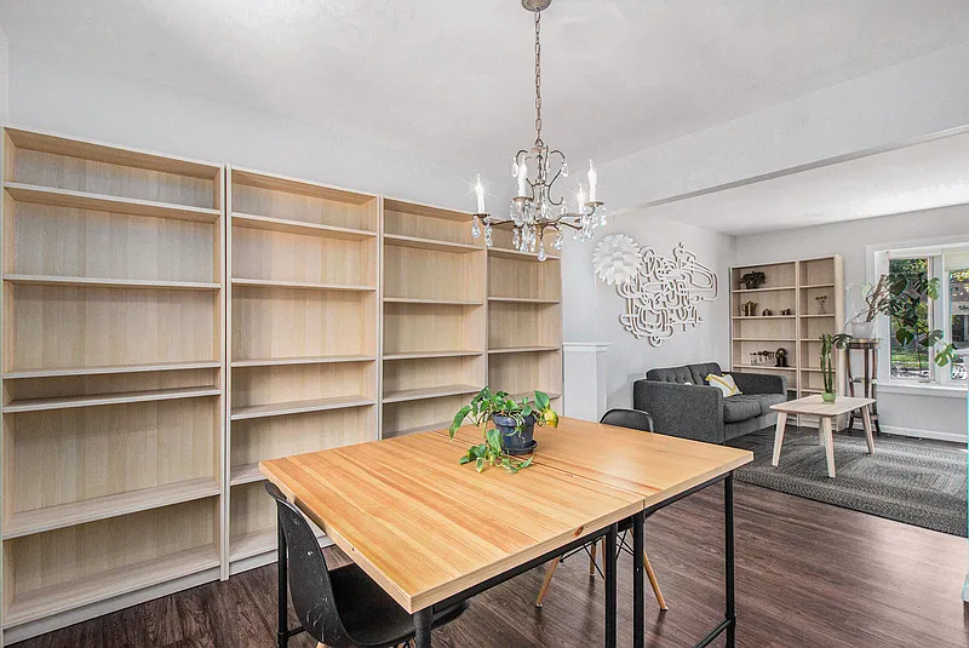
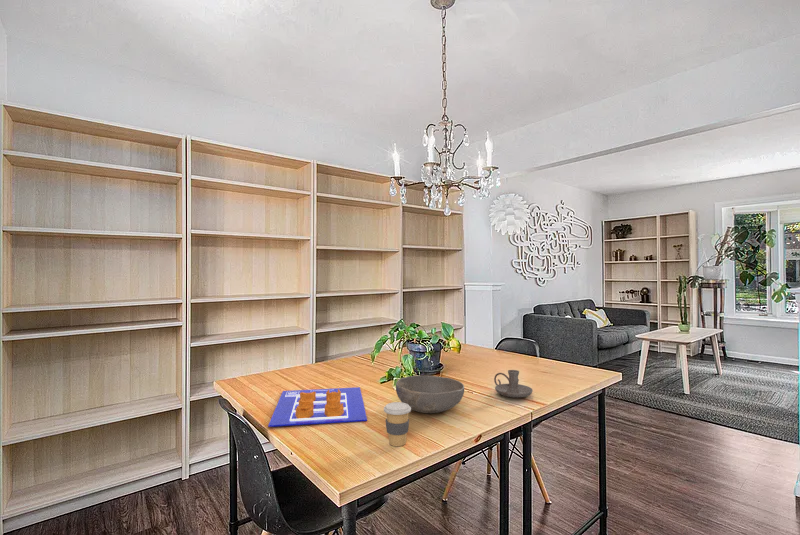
+ bowl [395,374,465,414]
+ coffee cup [383,401,412,447]
+ candle holder [493,369,533,398]
+ poster [267,386,368,428]
